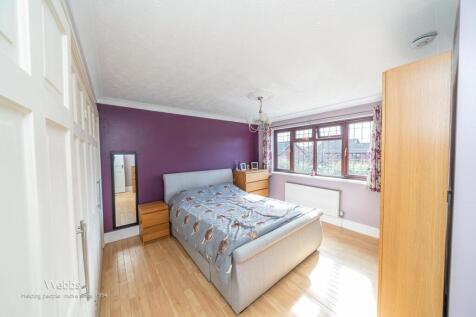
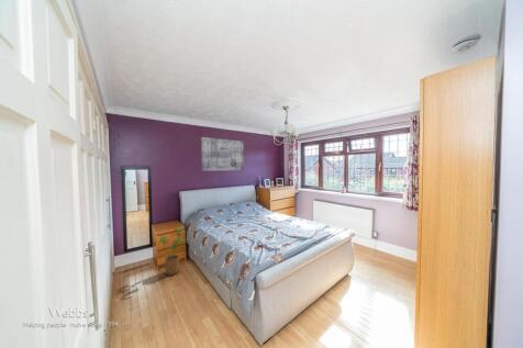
+ wall art [200,136,245,172]
+ house plant [157,226,187,277]
